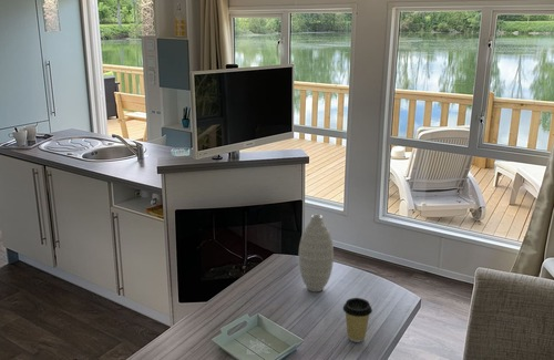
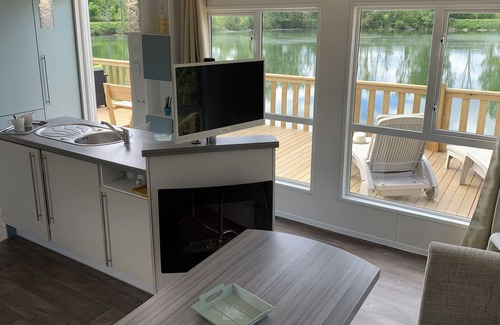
- coffee cup [342,297,373,343]
- vase [298,214,335,292]
